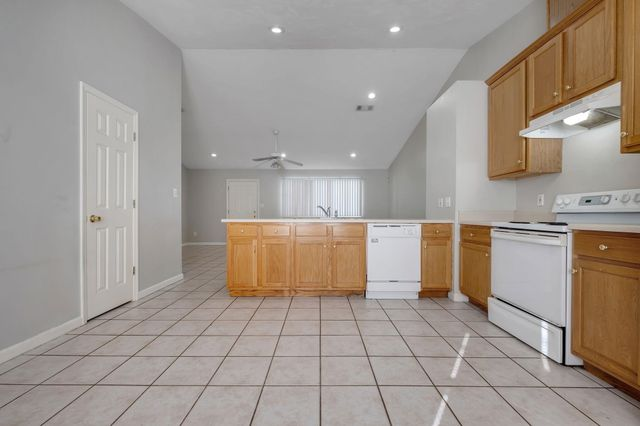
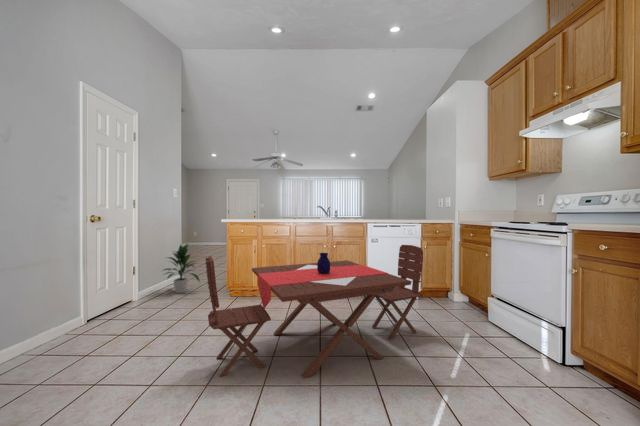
+ dining set [204,244,424,380]
+ indoor plant [161,242,201,294]
